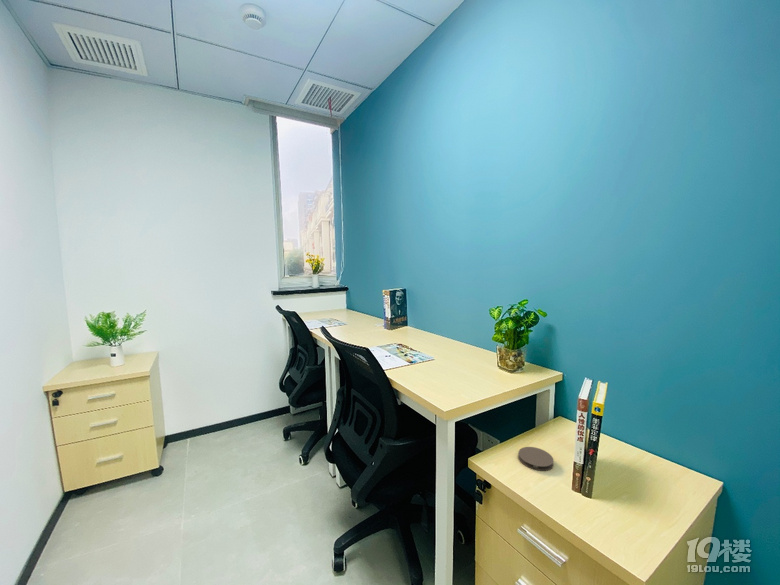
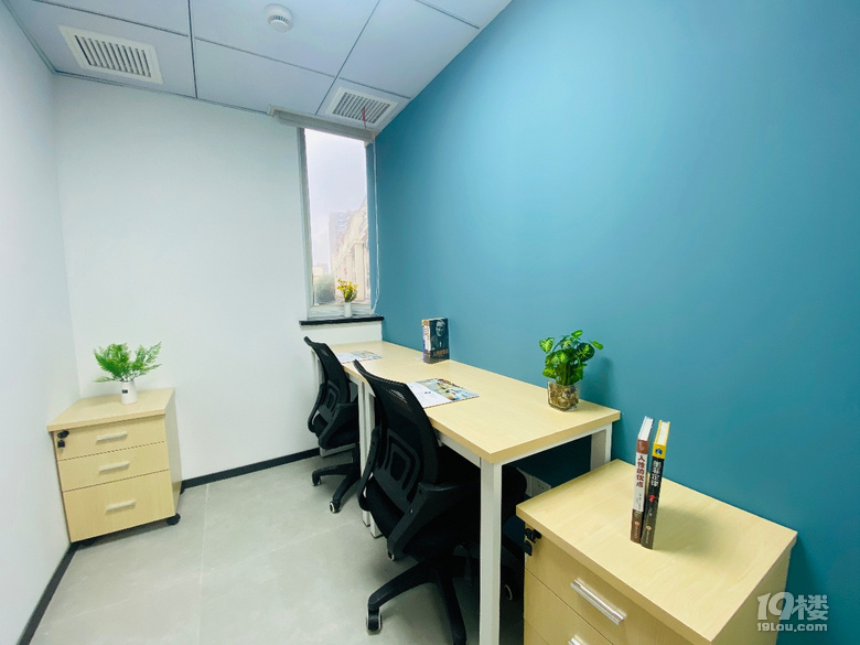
- coaster [517,446,555,472]
